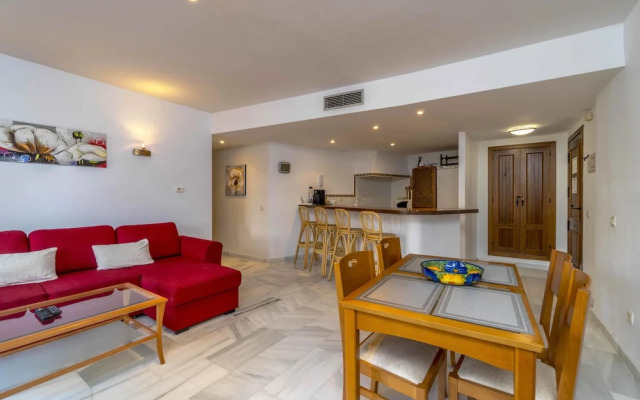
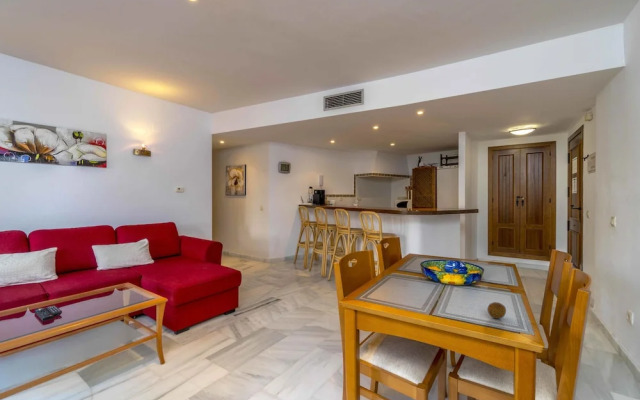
+ fruit [486,301,507,320]
